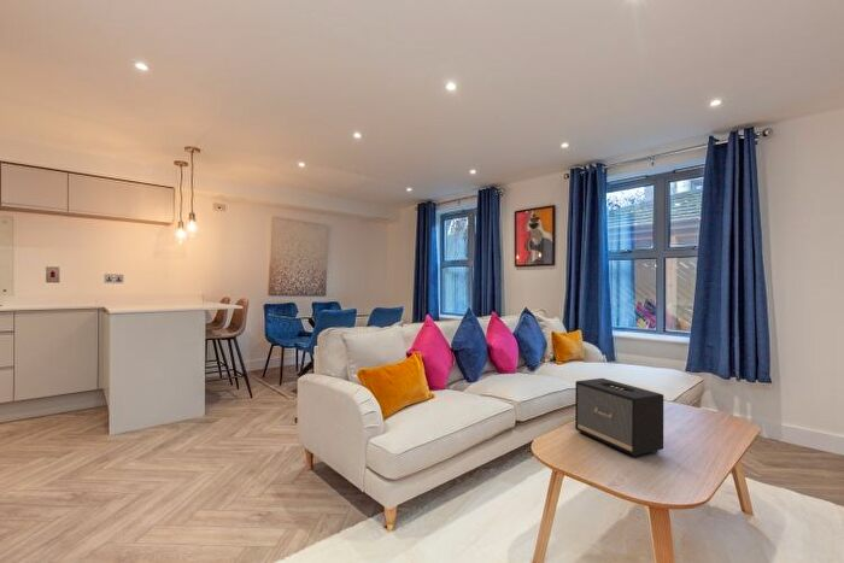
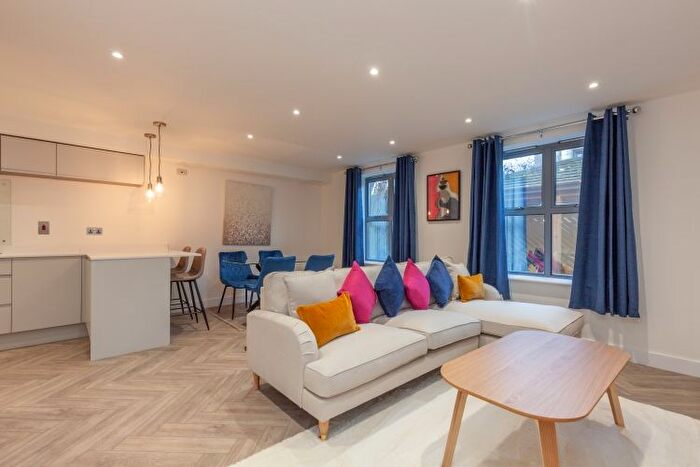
- speaker [574,377,664,458]
